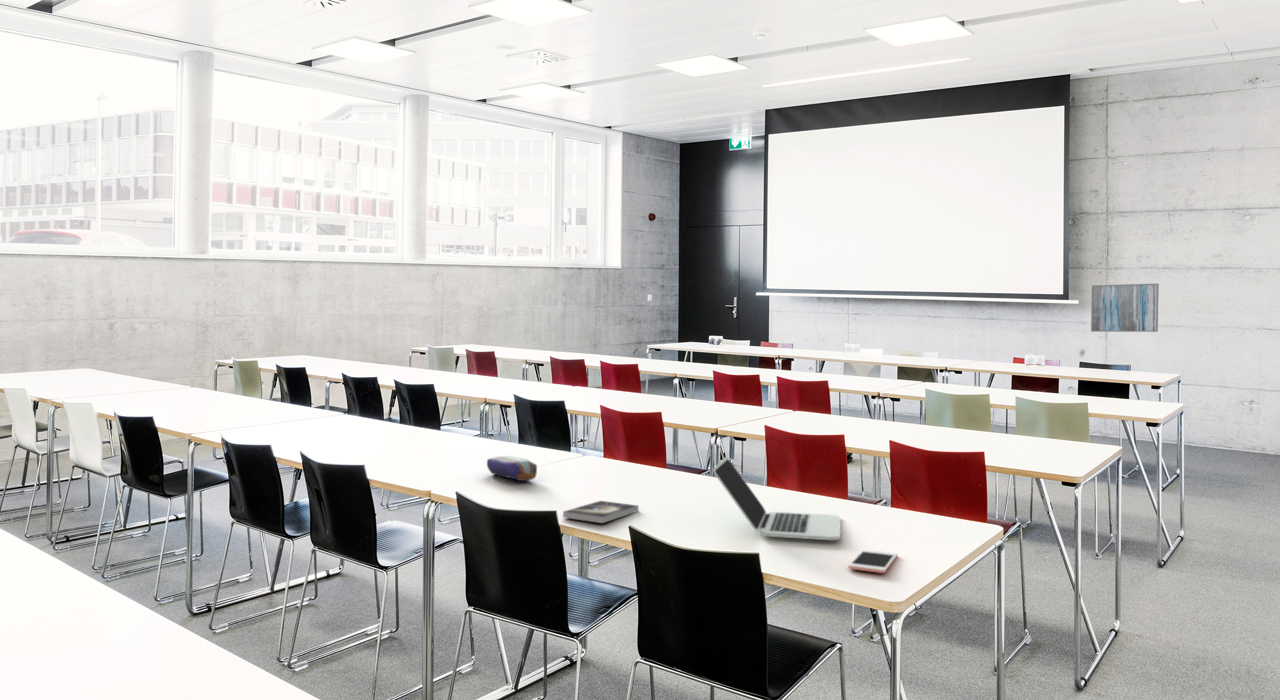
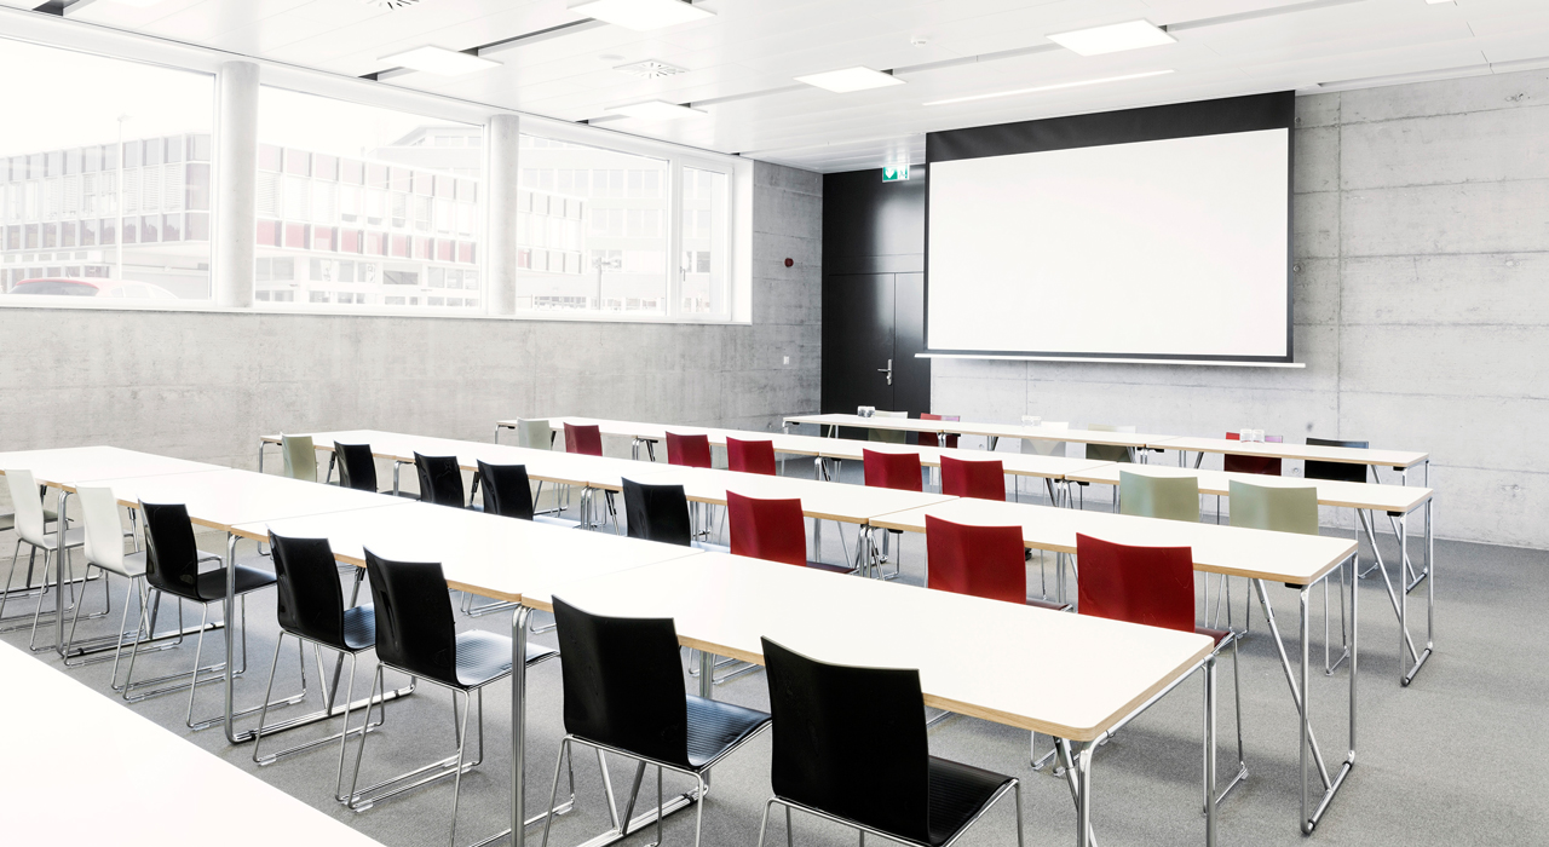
- wall art [1090,283,1160,333]
- cell phone [847,548,898,574]
- book [562,500,640,524]
- laptop [712,456,841,541]
- pencil case [486,455,538,482]
